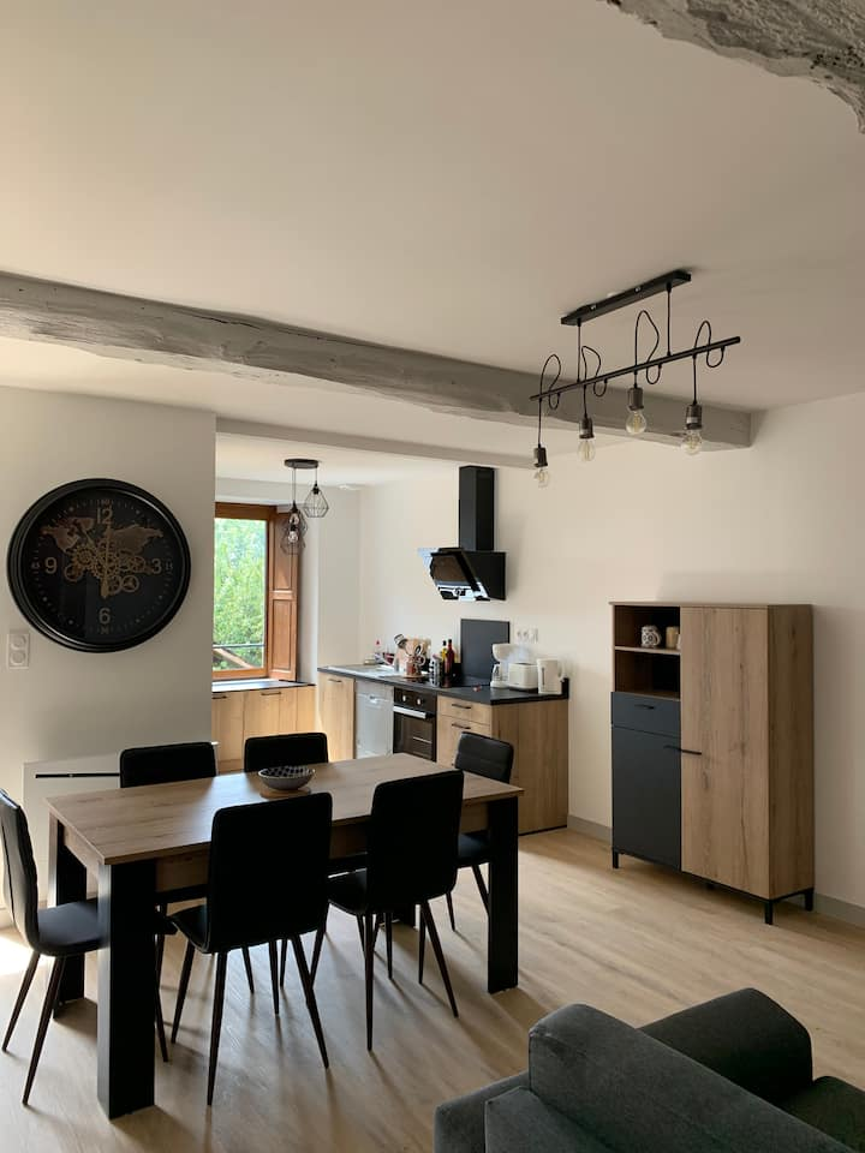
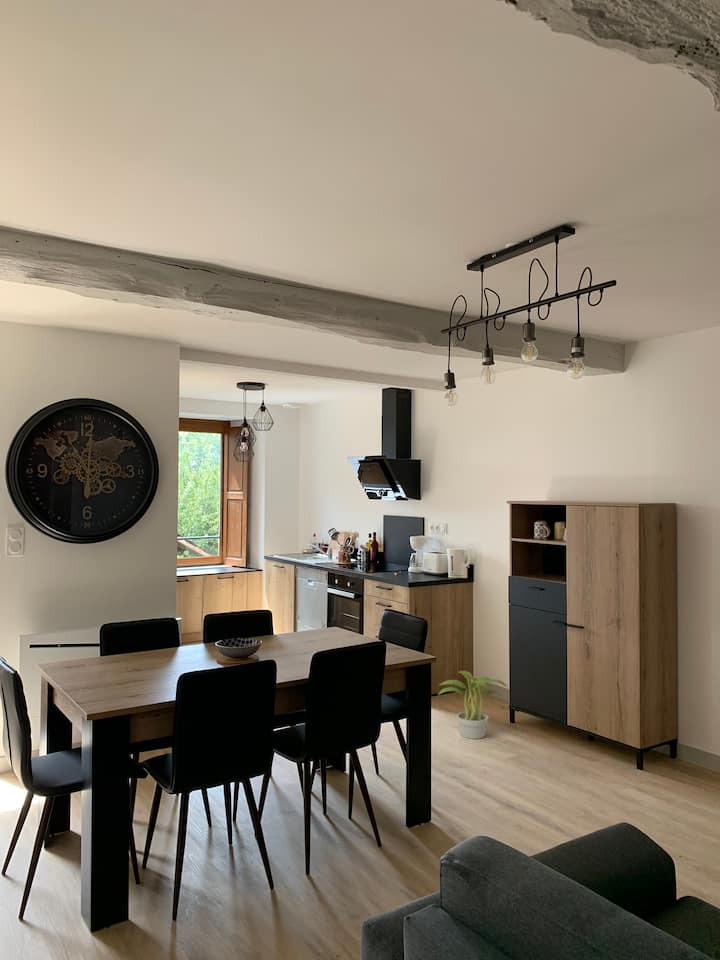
+ potted plant [437,670,509,740]
